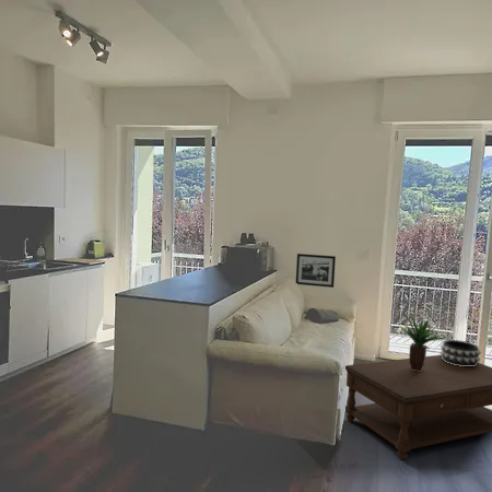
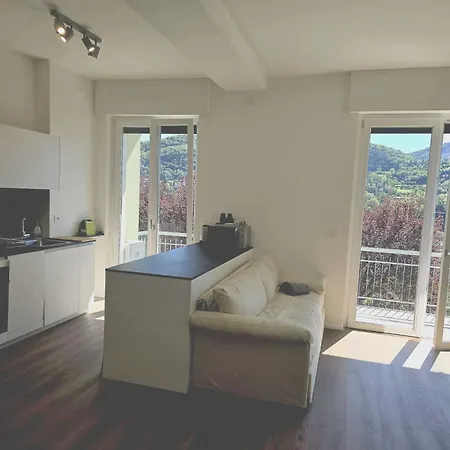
- picture frame [295,253,337,289]
- decorative bowl [438,339,482,366]
- coffee table [344,354,492,461]
- potted plant [400,315,446,372]
